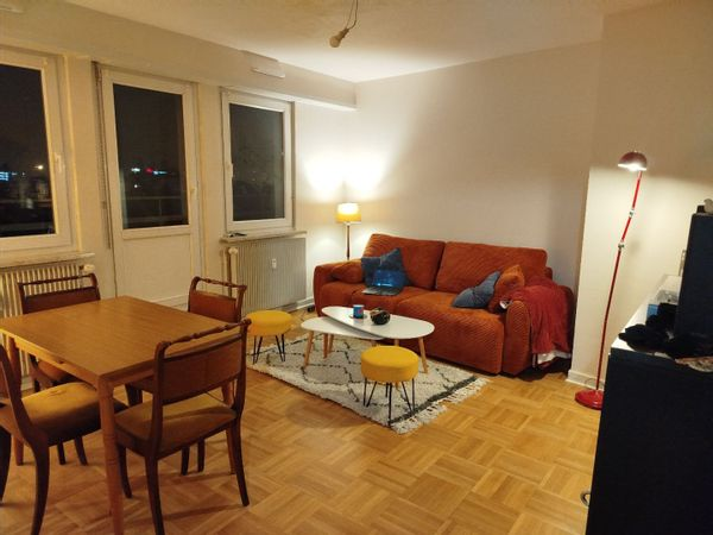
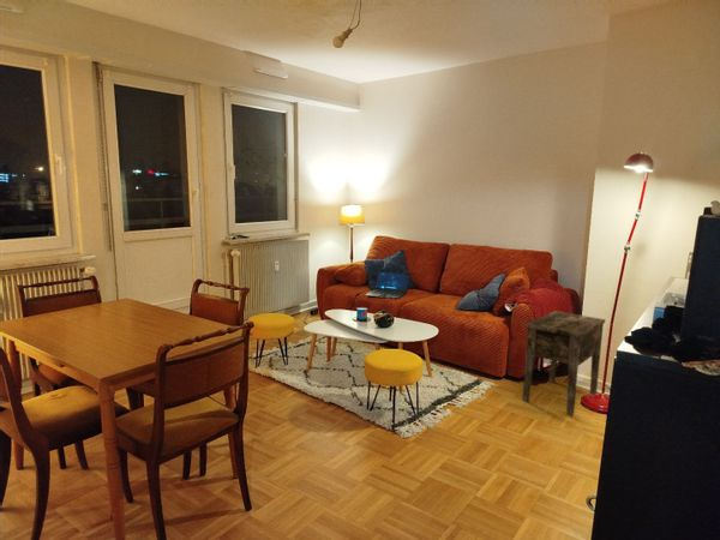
+ side table [521,310,606,416]
